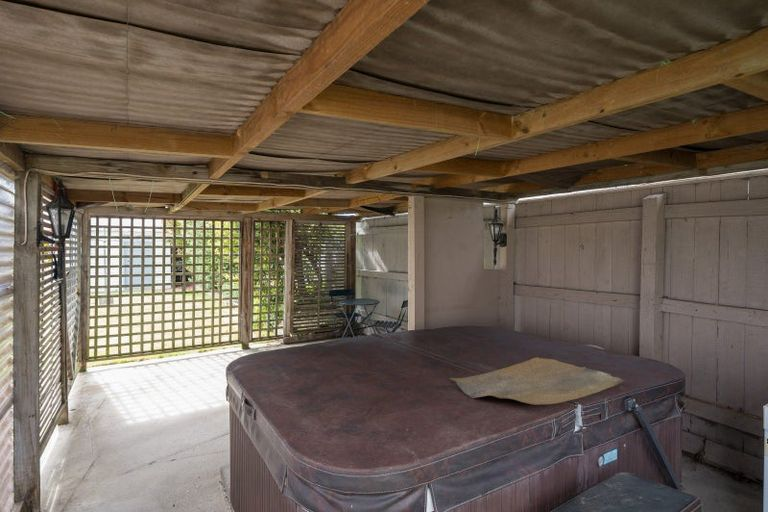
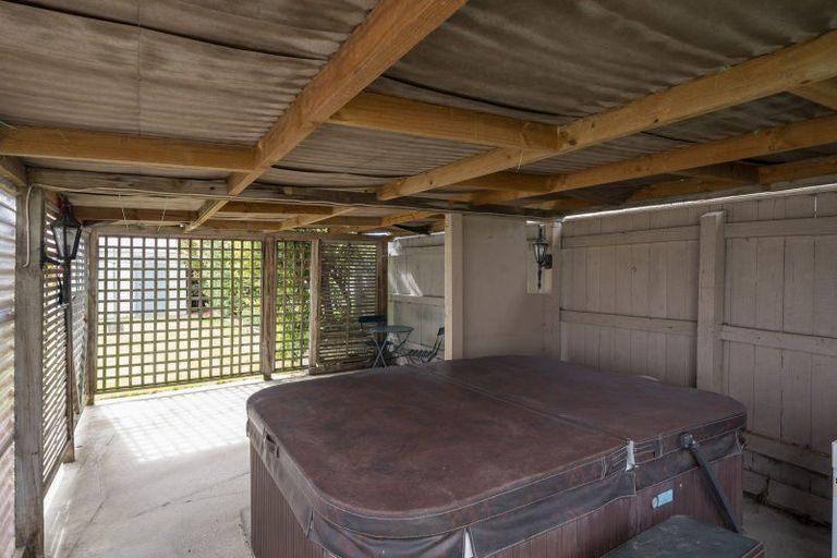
- towel [449,356,626,406]
